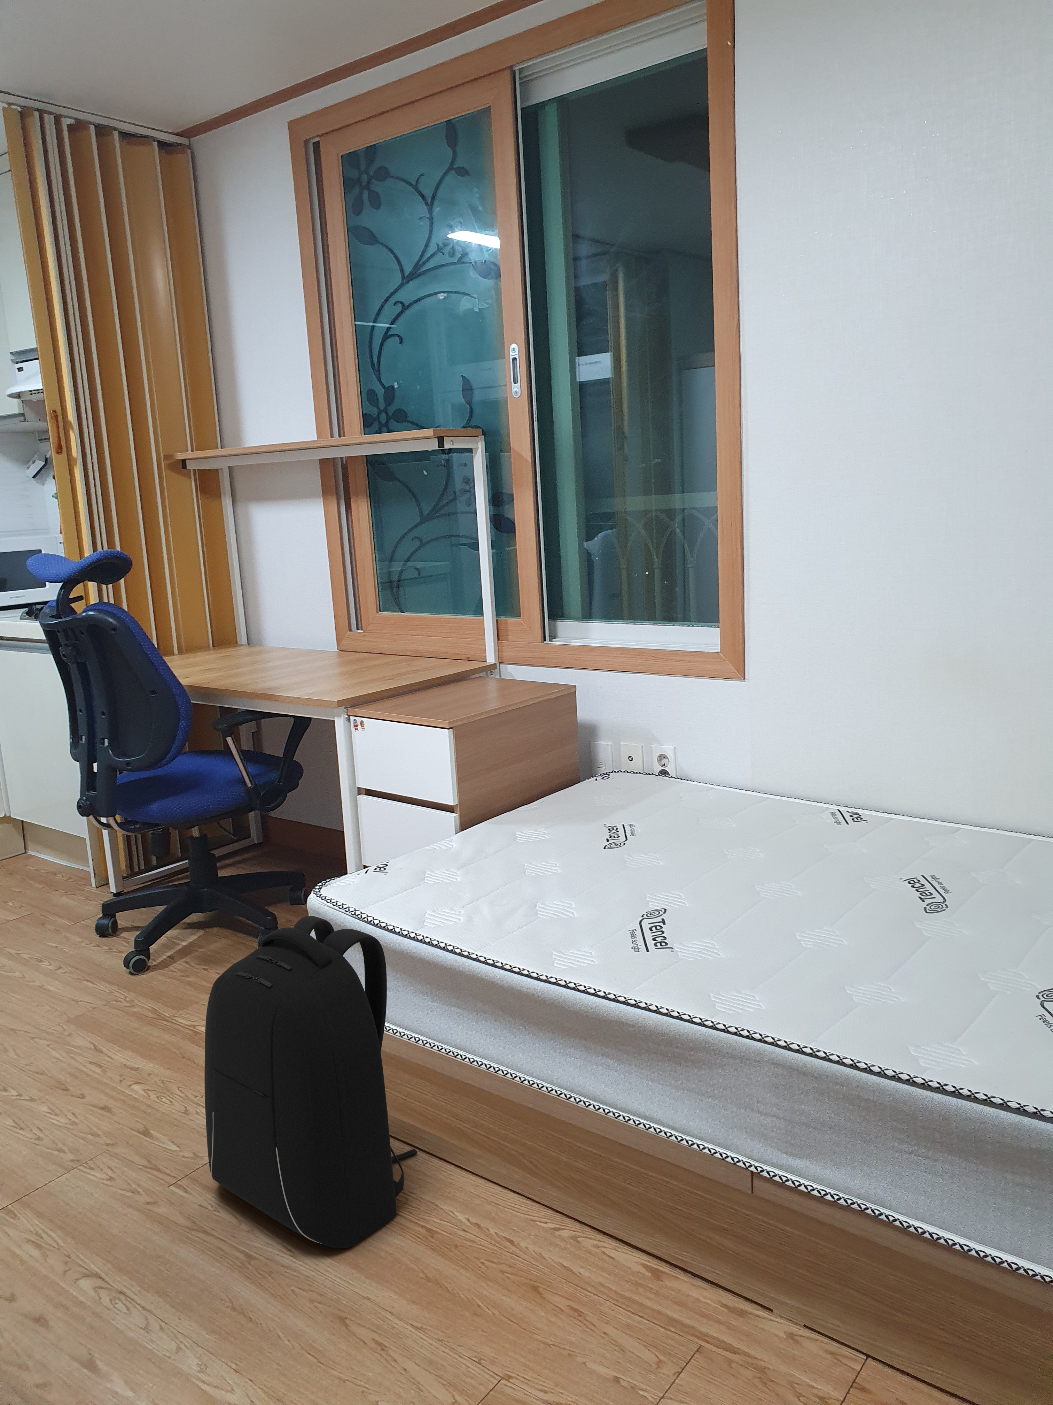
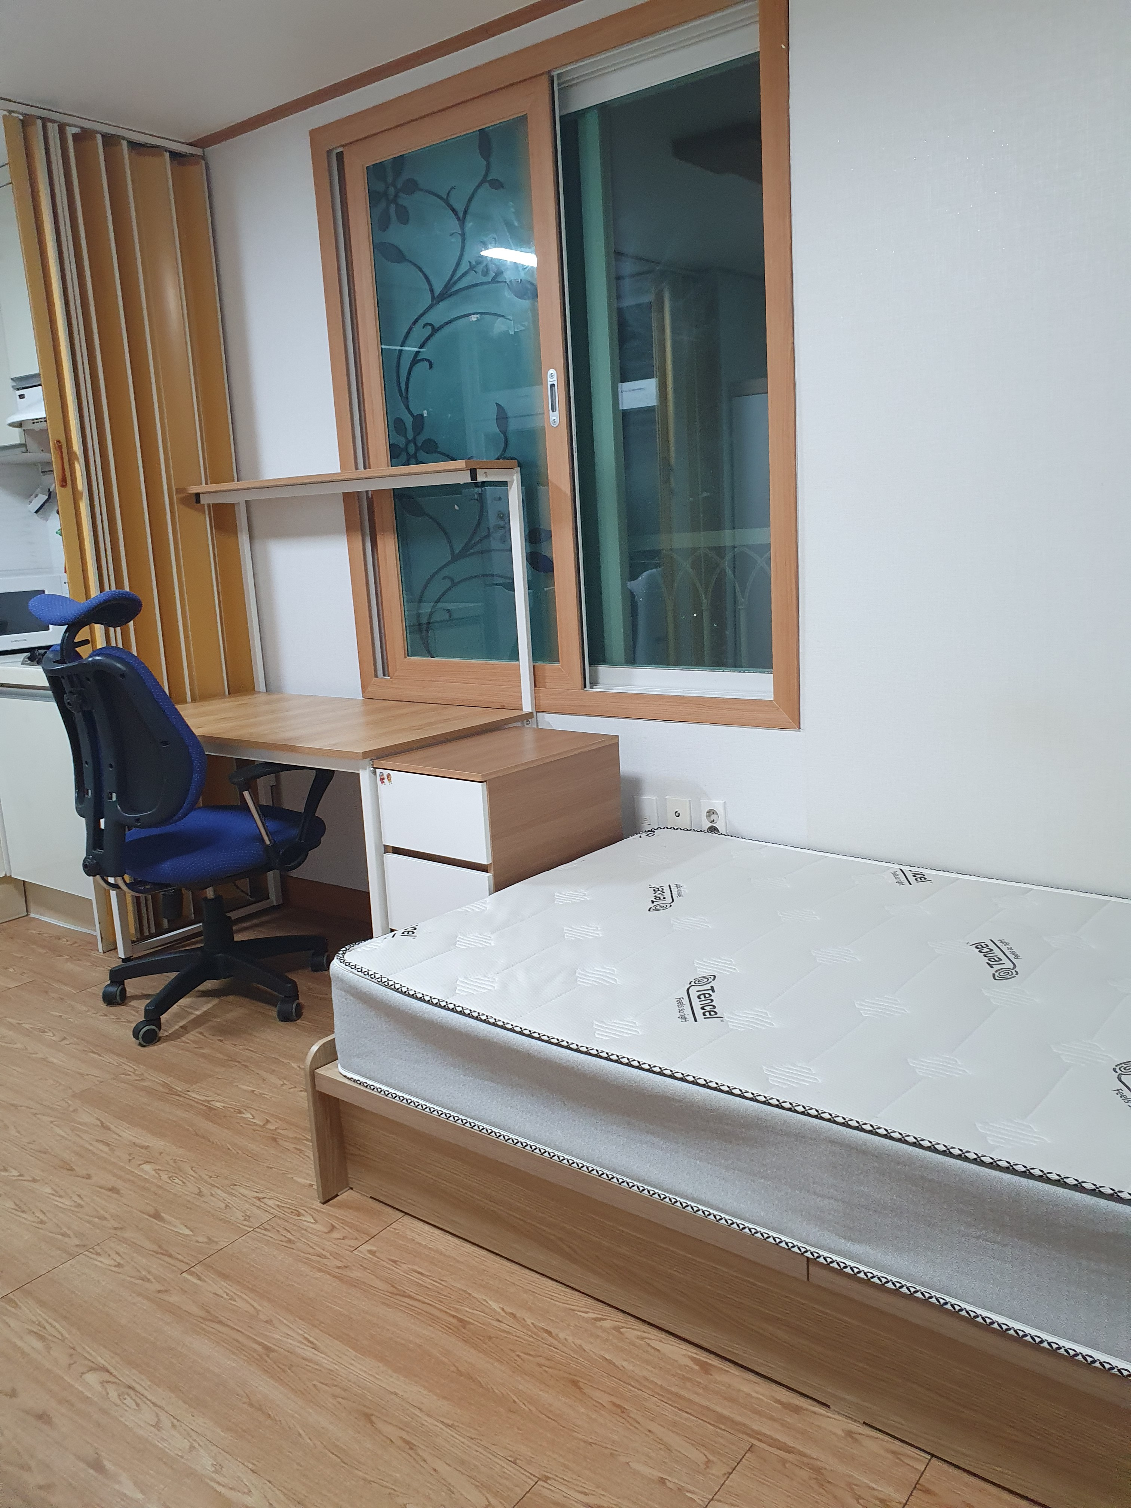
- backpack [204,915,418,1249]
